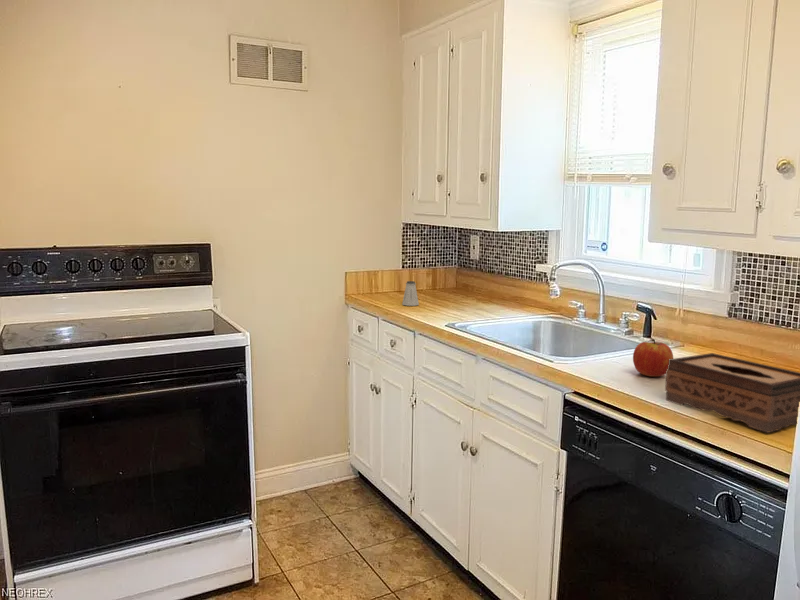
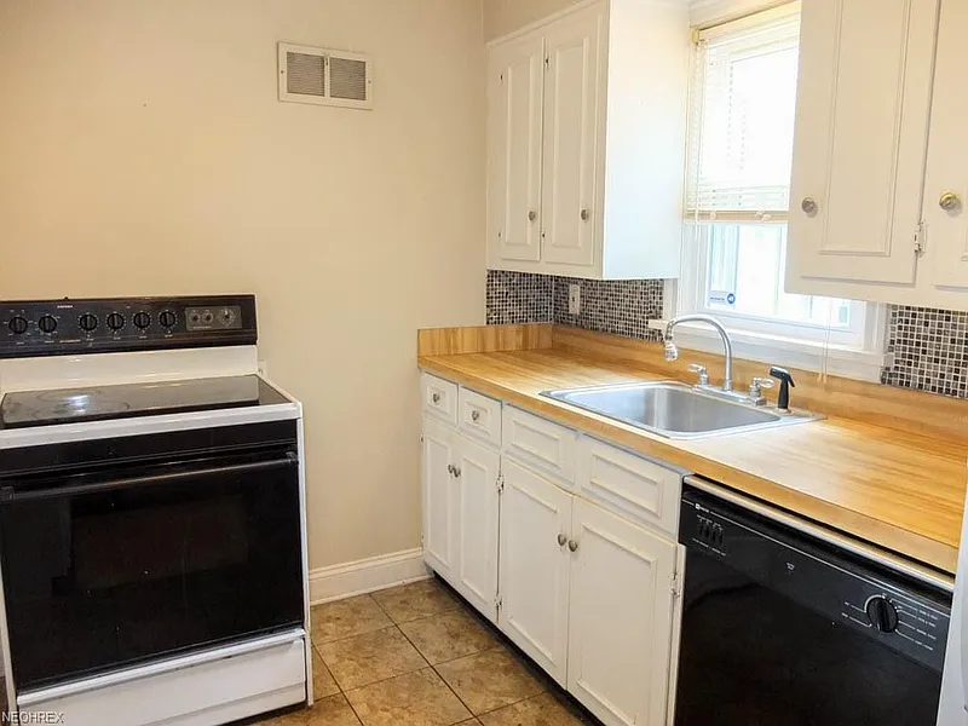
- tissue box [664,352,800,434]
- apple [632,338,674,377]
- saltshaker [401,280,420,307]
